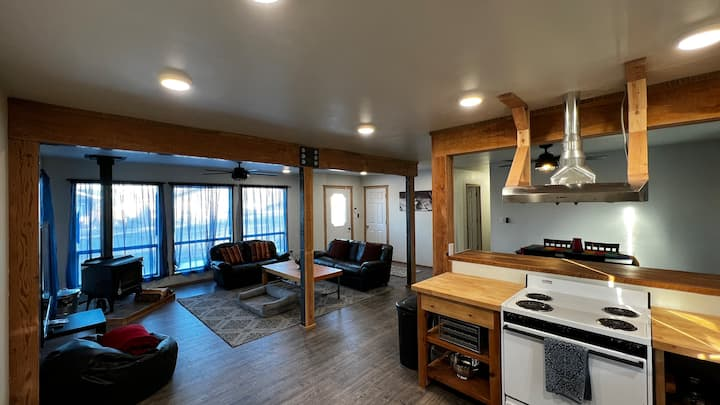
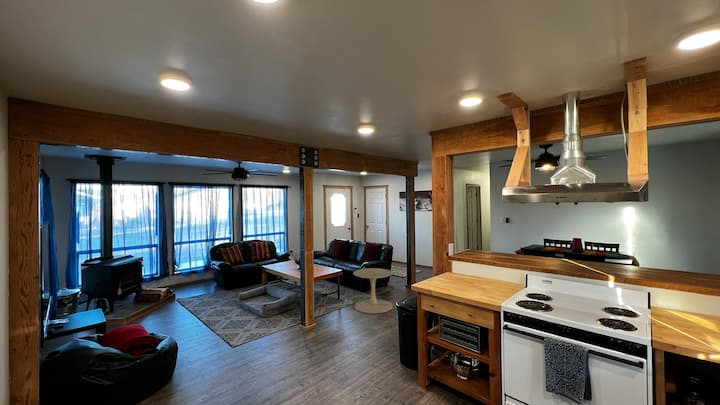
+ side table [352,267,394,314]
